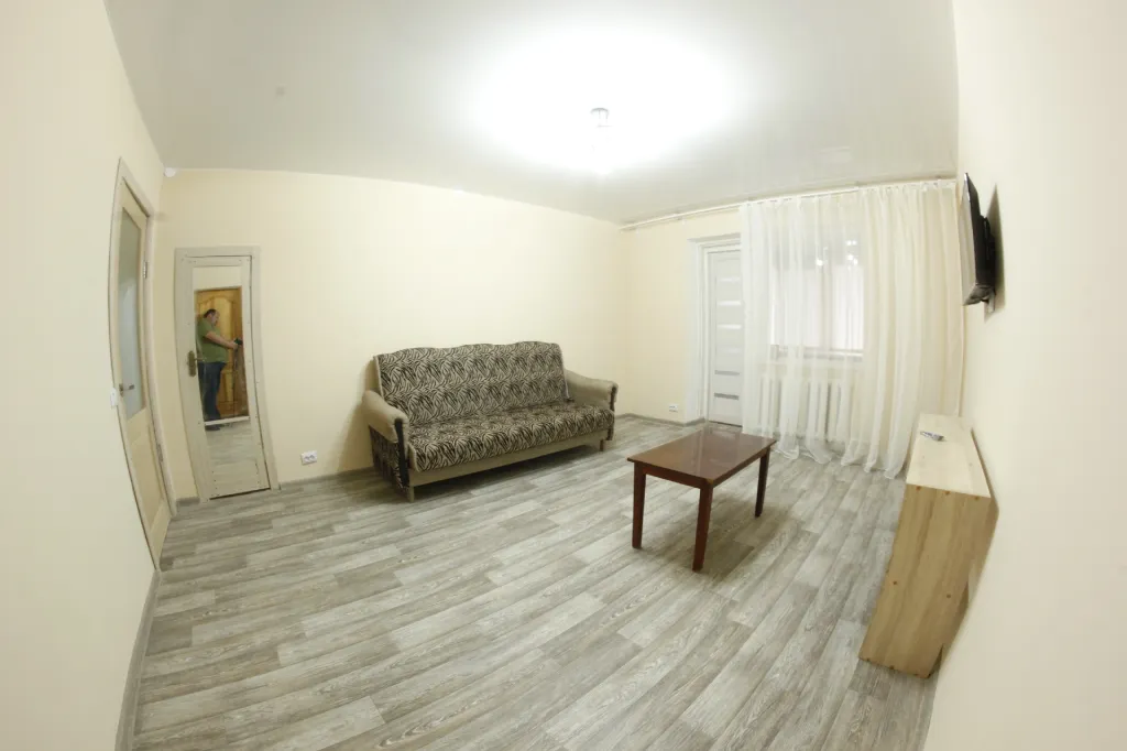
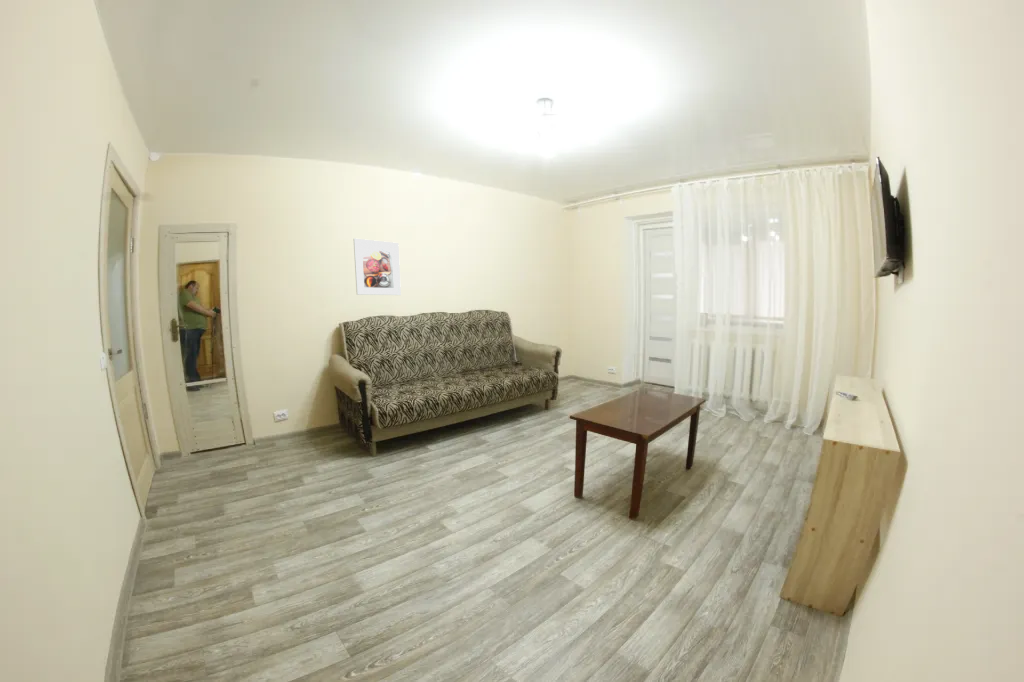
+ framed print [353,237,402,296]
